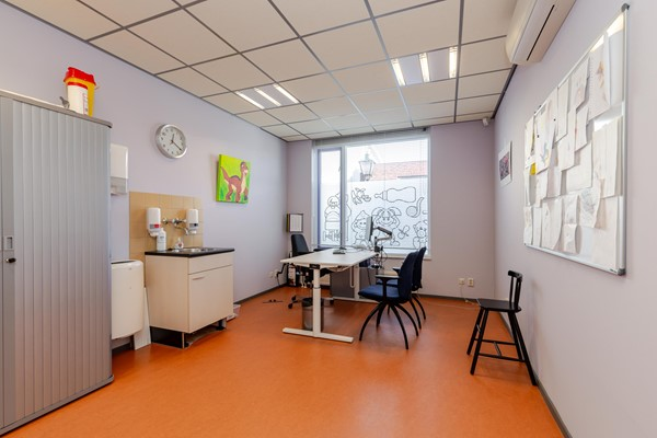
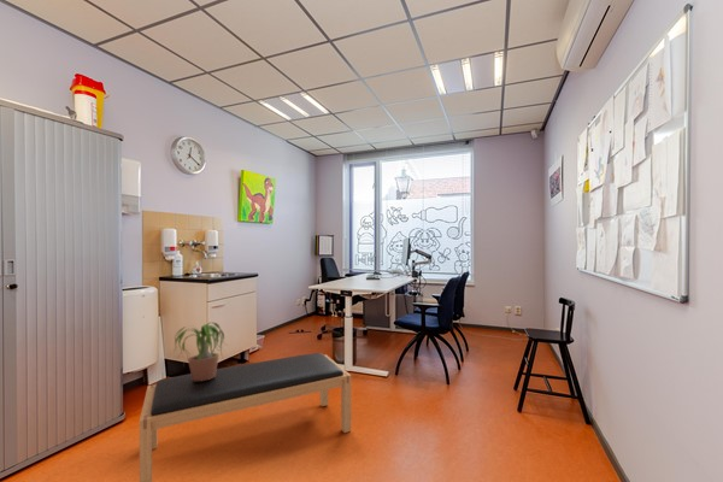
+ bench [139,352,352,482]
+ potted plant [164,321,230,381]
